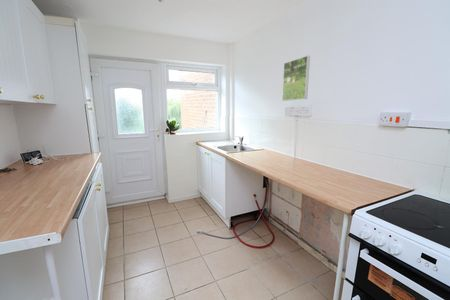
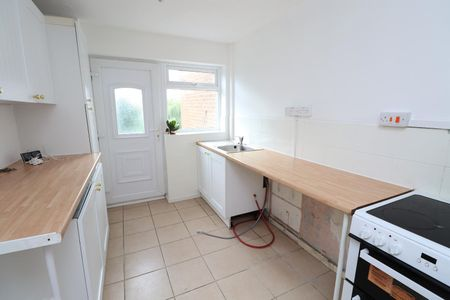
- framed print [281,55,311,102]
